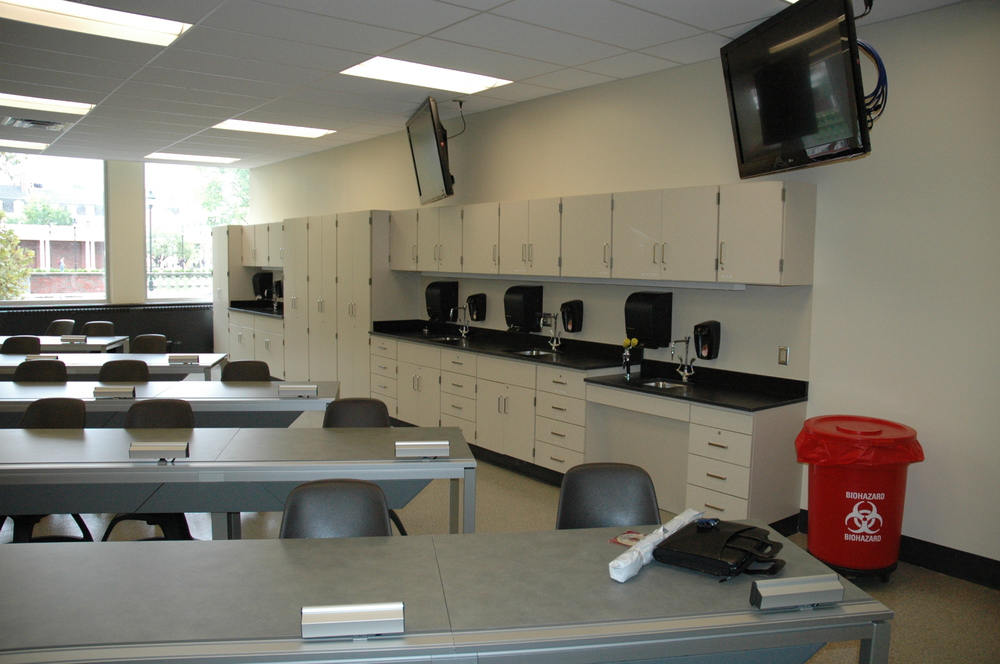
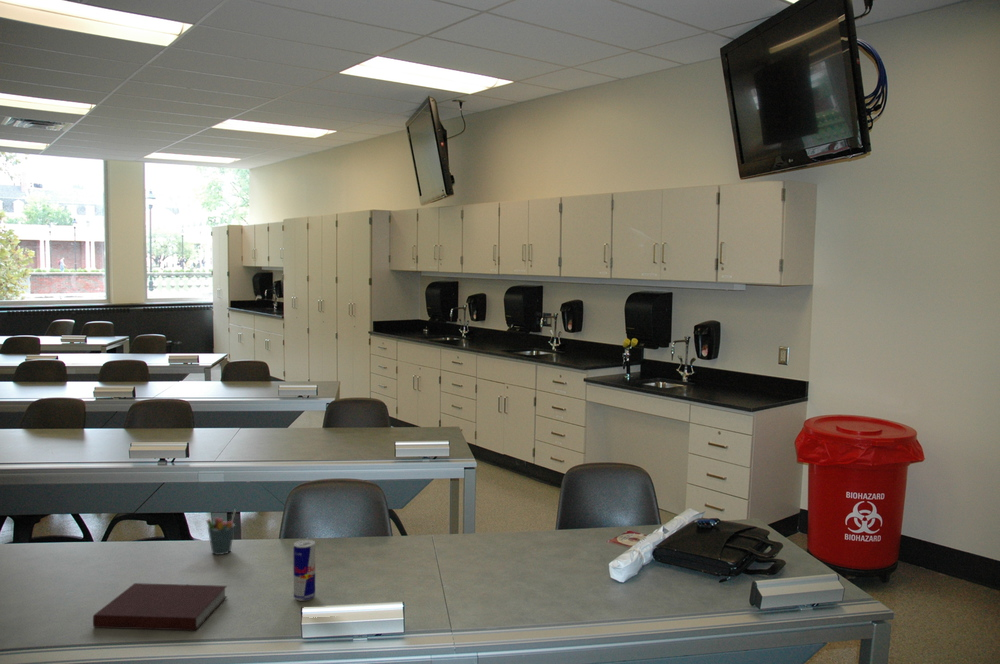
+ pen holder [205,509,237,556]
+ notebook [92,582,228,632]
+ beverage can [293,539,316,602]
